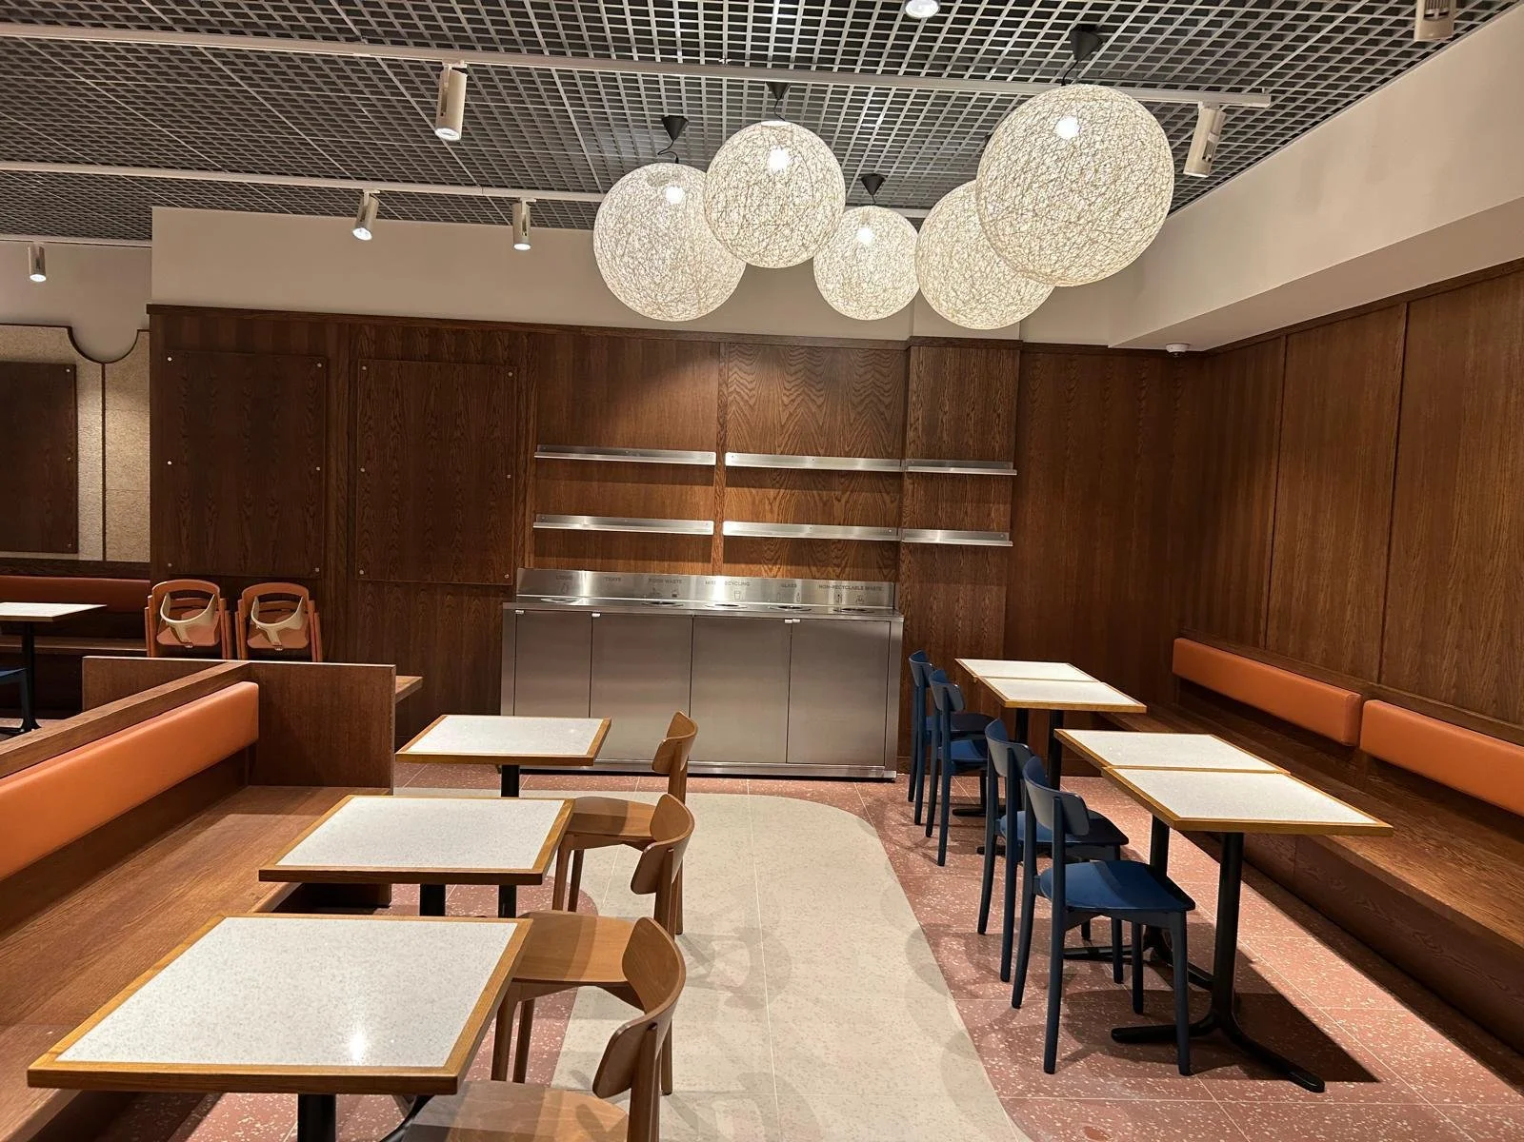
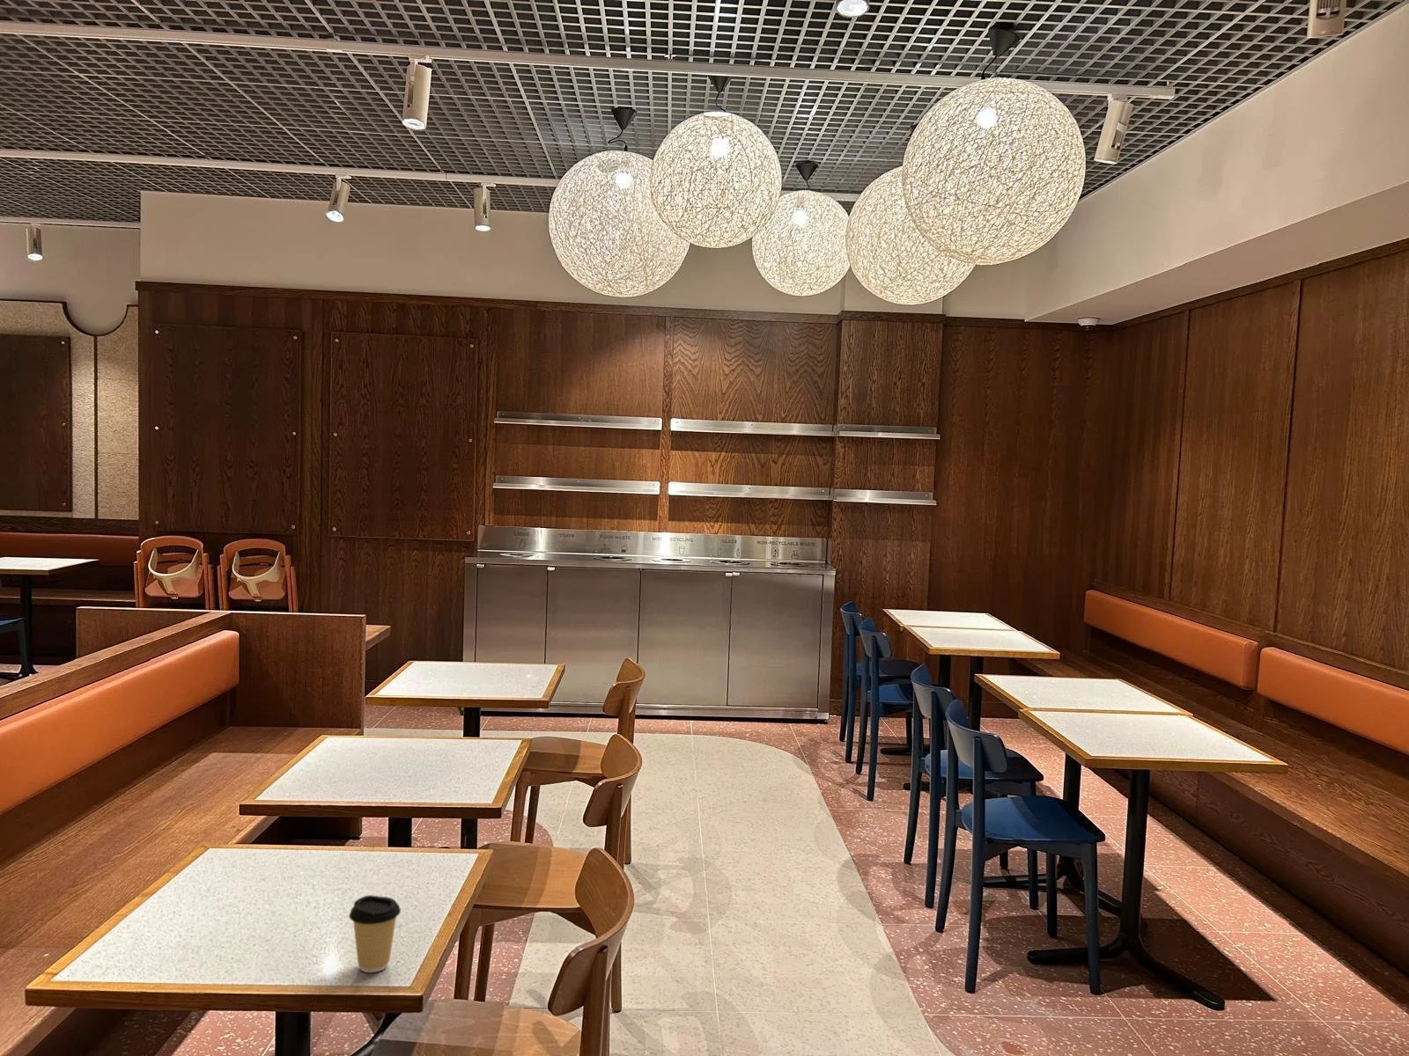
+ coffee cup [348,894,402,973]
